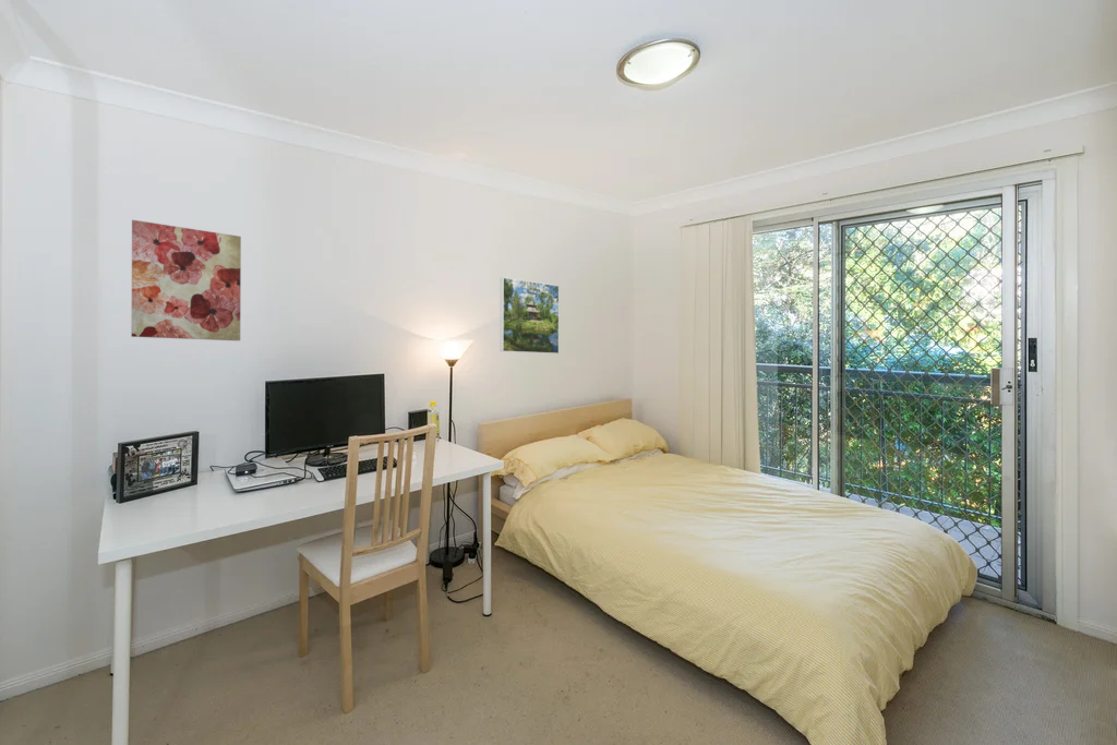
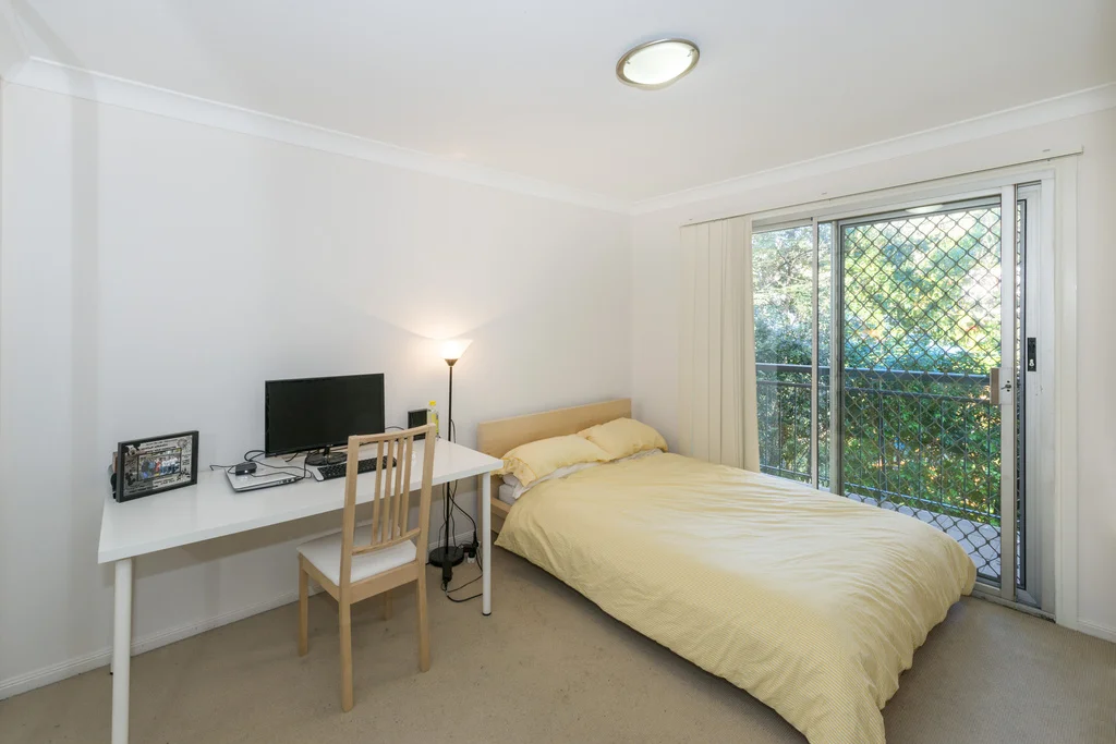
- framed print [500,276,561,355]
- wall art [130,219,242,341]
